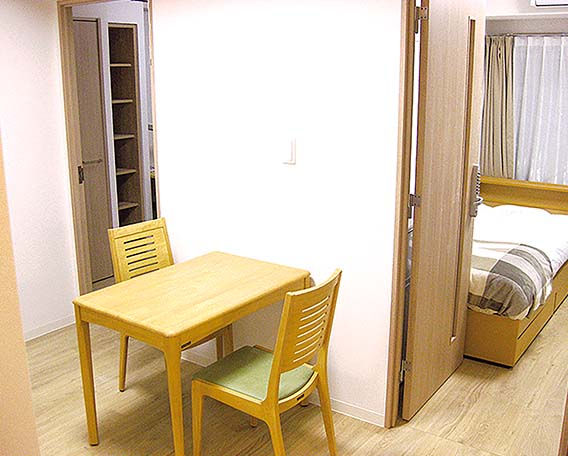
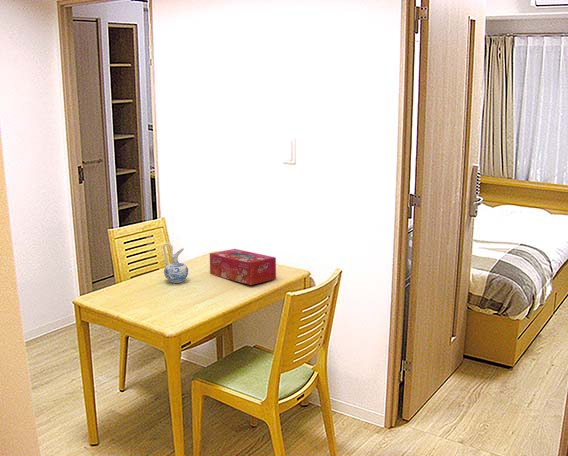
+ ceramic pitcher [162,242,189,284]
+ tissue box [209,248,277,286]
